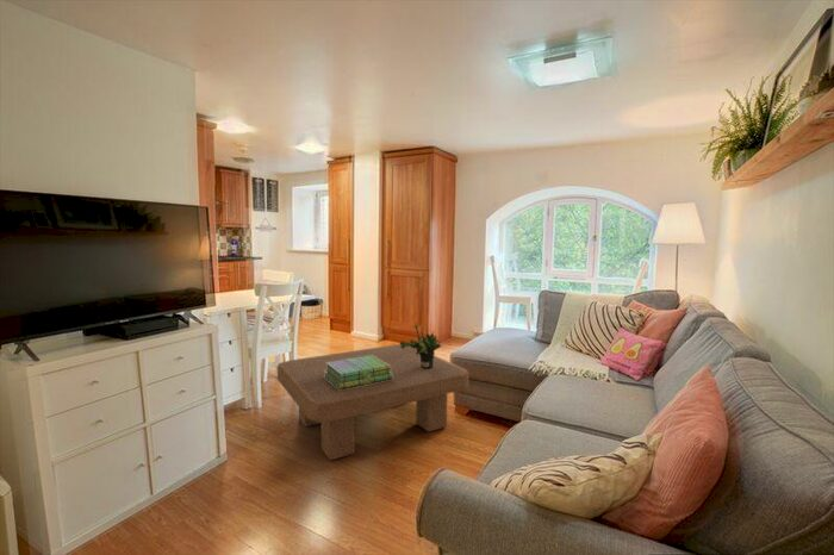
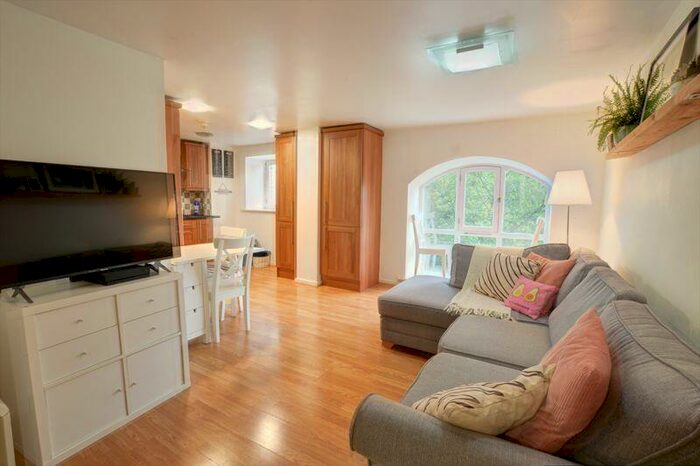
- stack of books [324,355,393,391]
- potted plant [398,320,442,369]
- coffee table [275,343,469,461]
